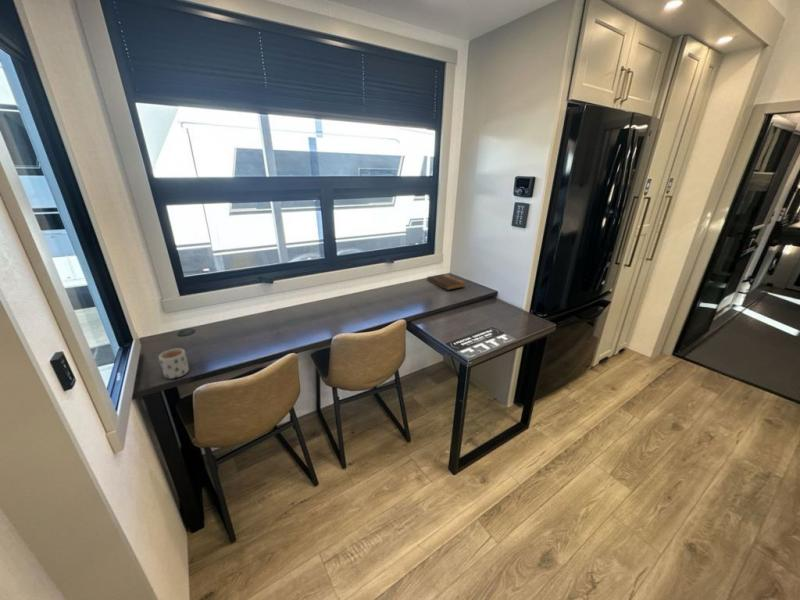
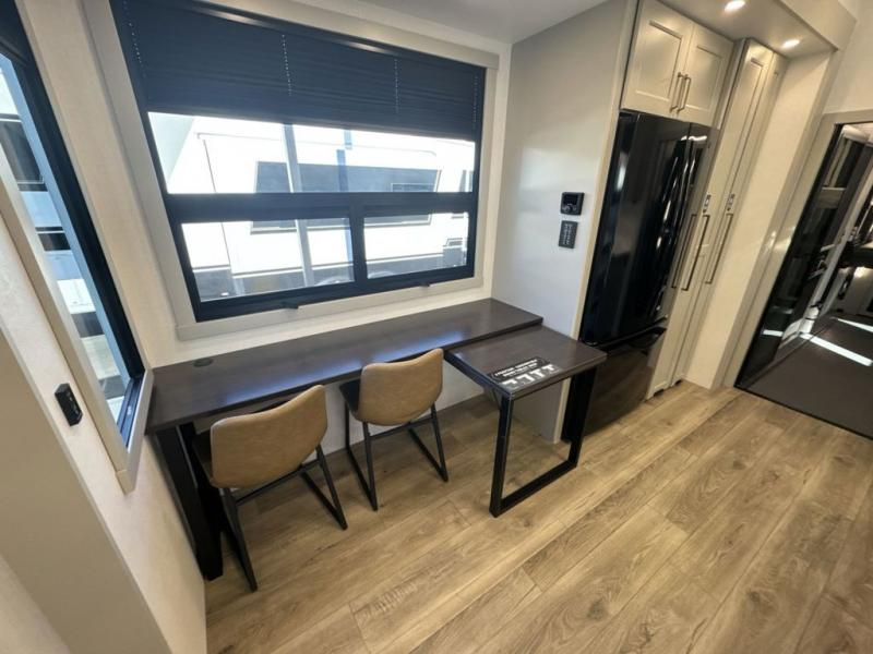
- book [426,273,467,291]
- mug [158,347,190,380]
